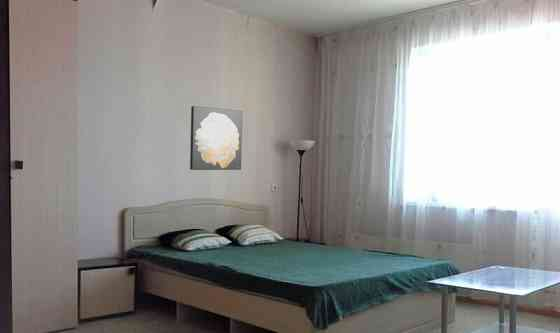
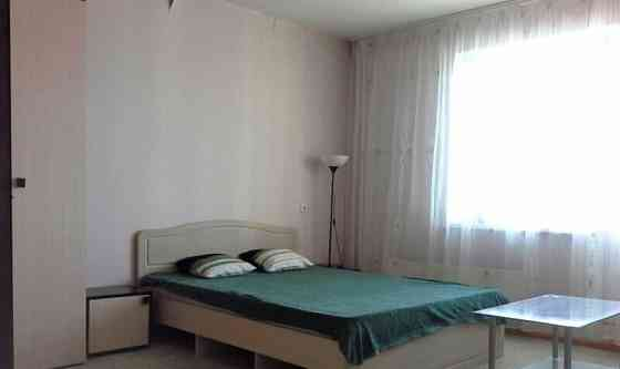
- wall art [189,105,243,171]
